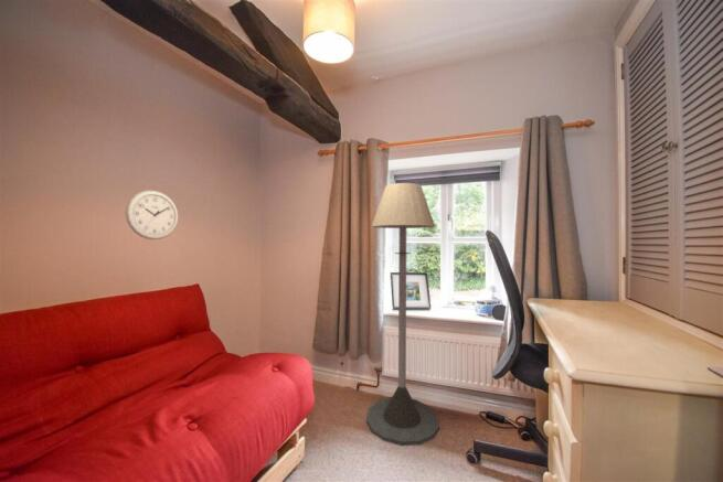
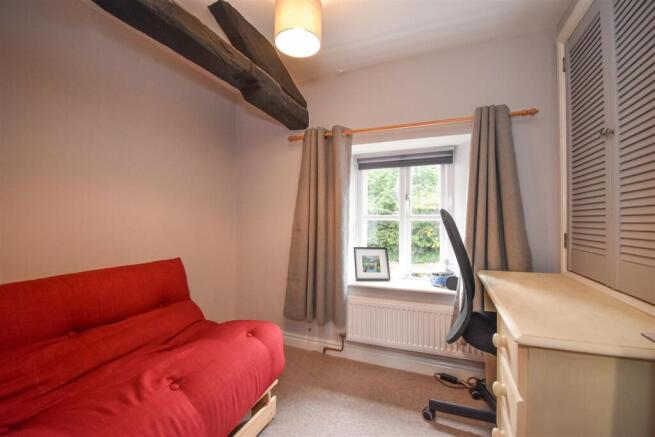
- floor lamp [365,182,440,447]
- wall clock [125,190,179,240]
